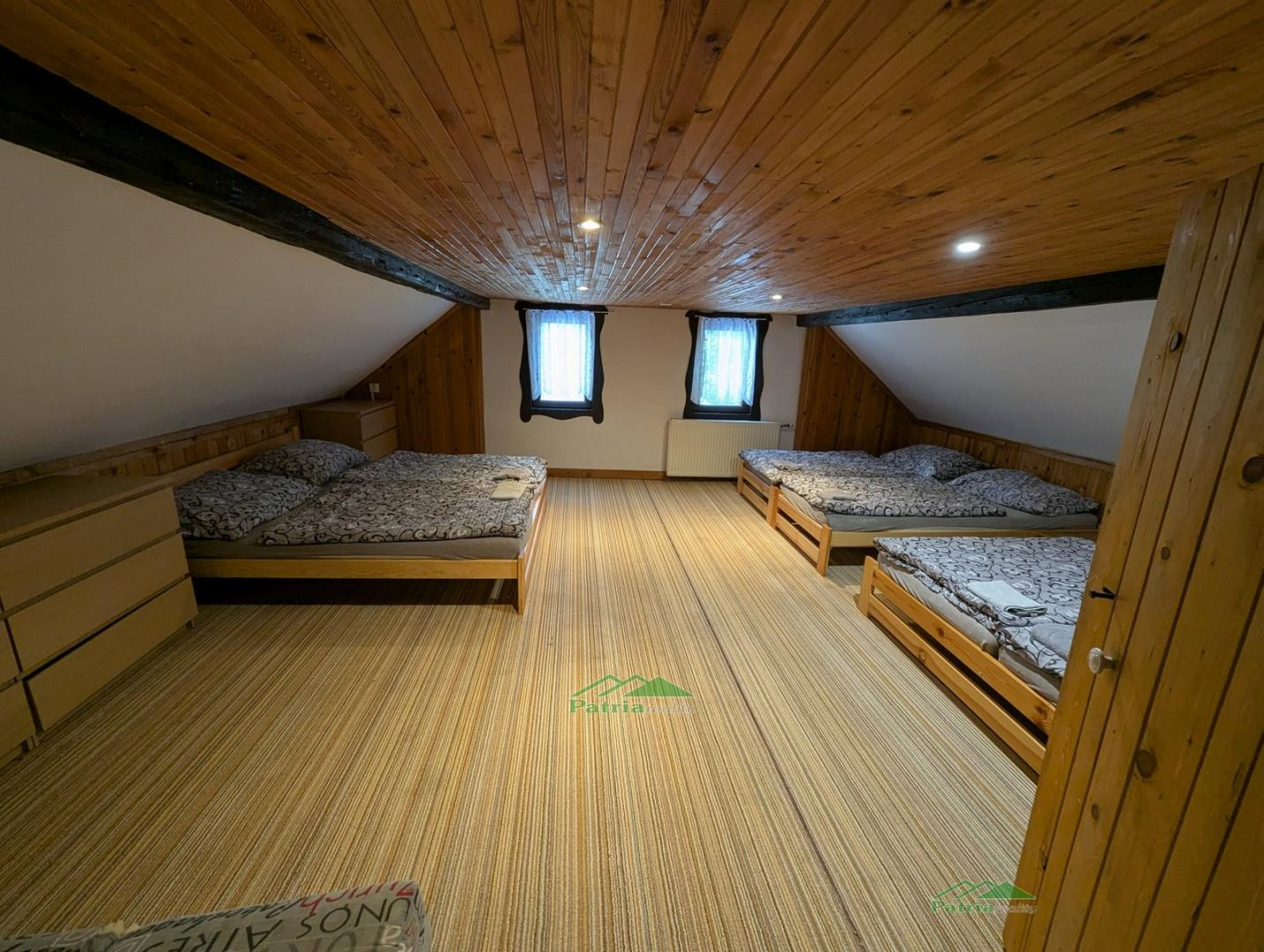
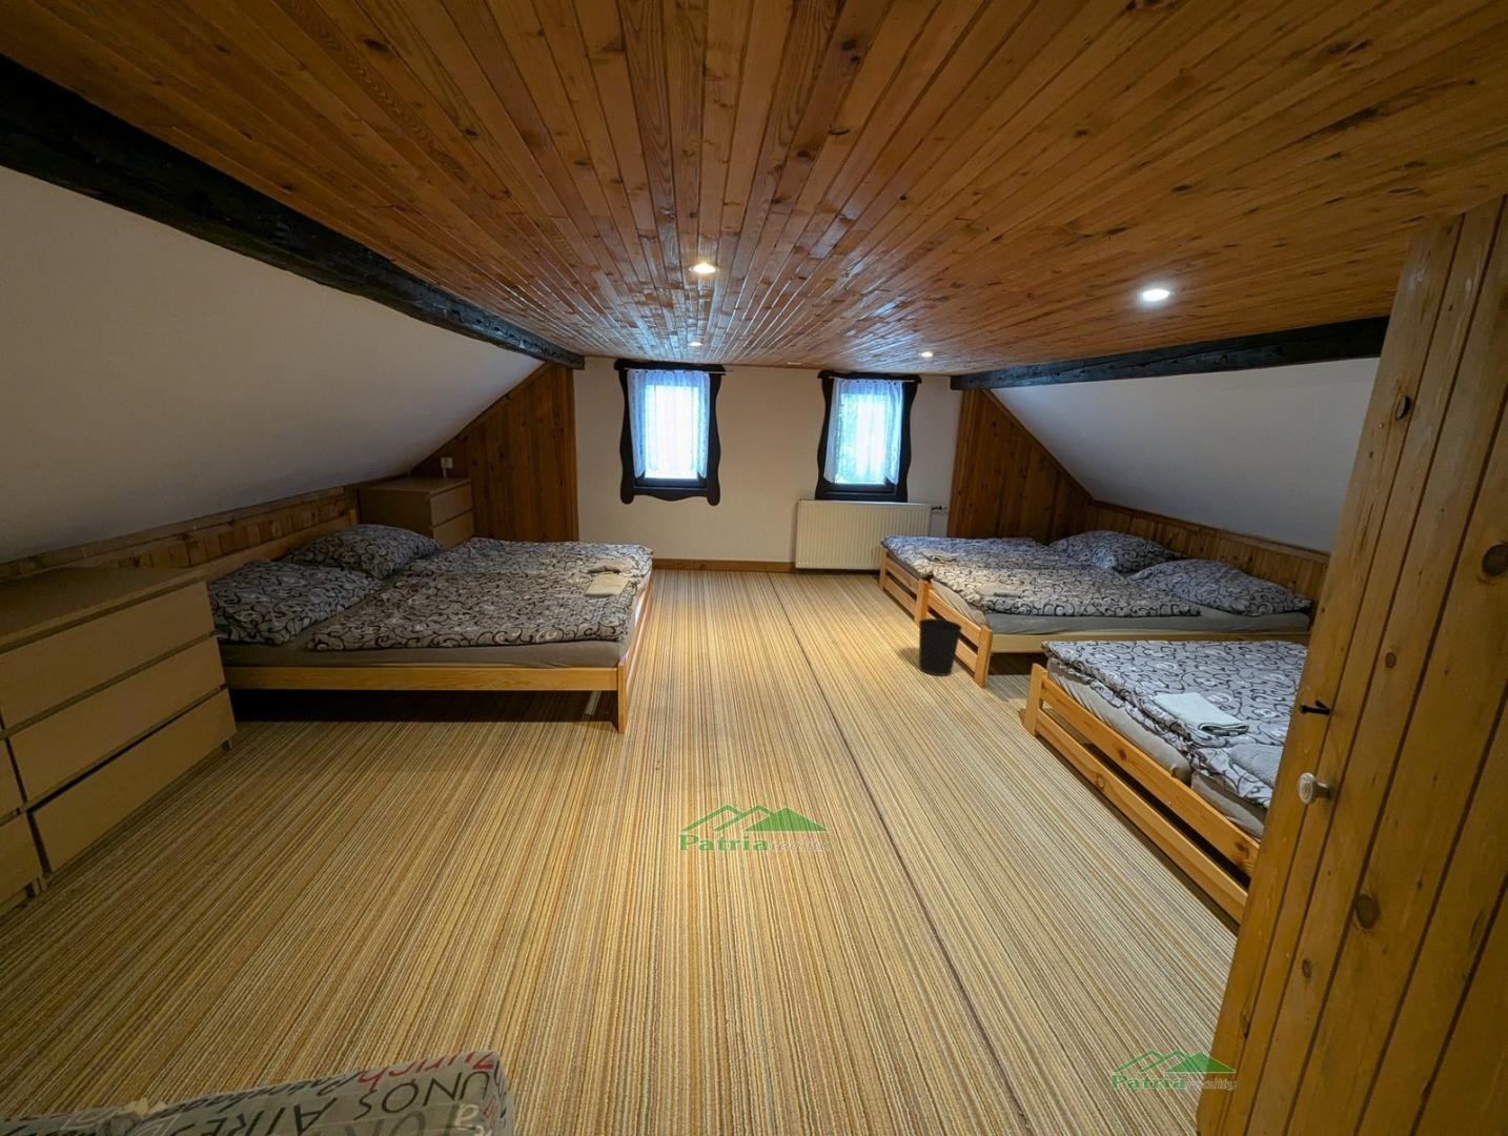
+ wastebasket [919,617,963,678]
